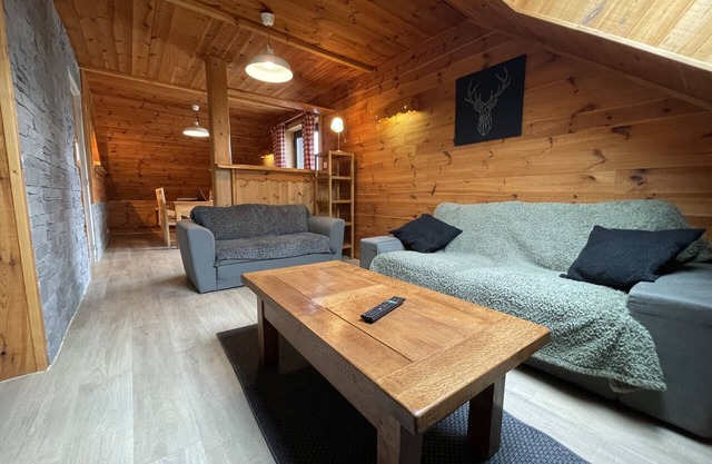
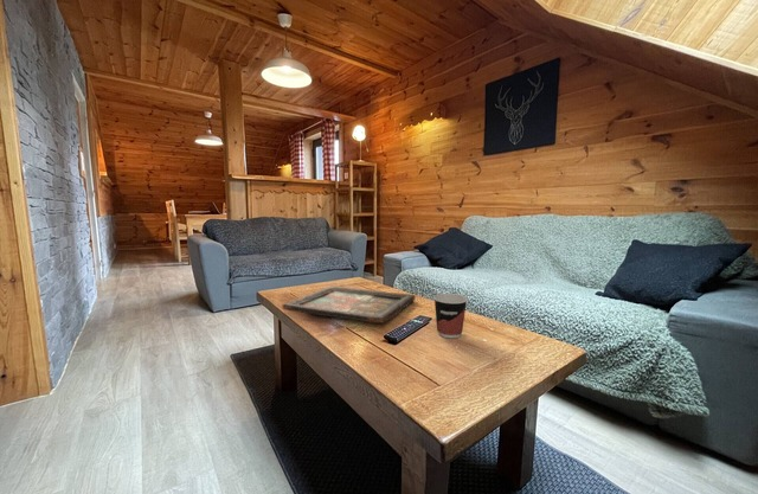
+ decorative tray [281,286,417,325]
+ cup [432,293,469,339]
